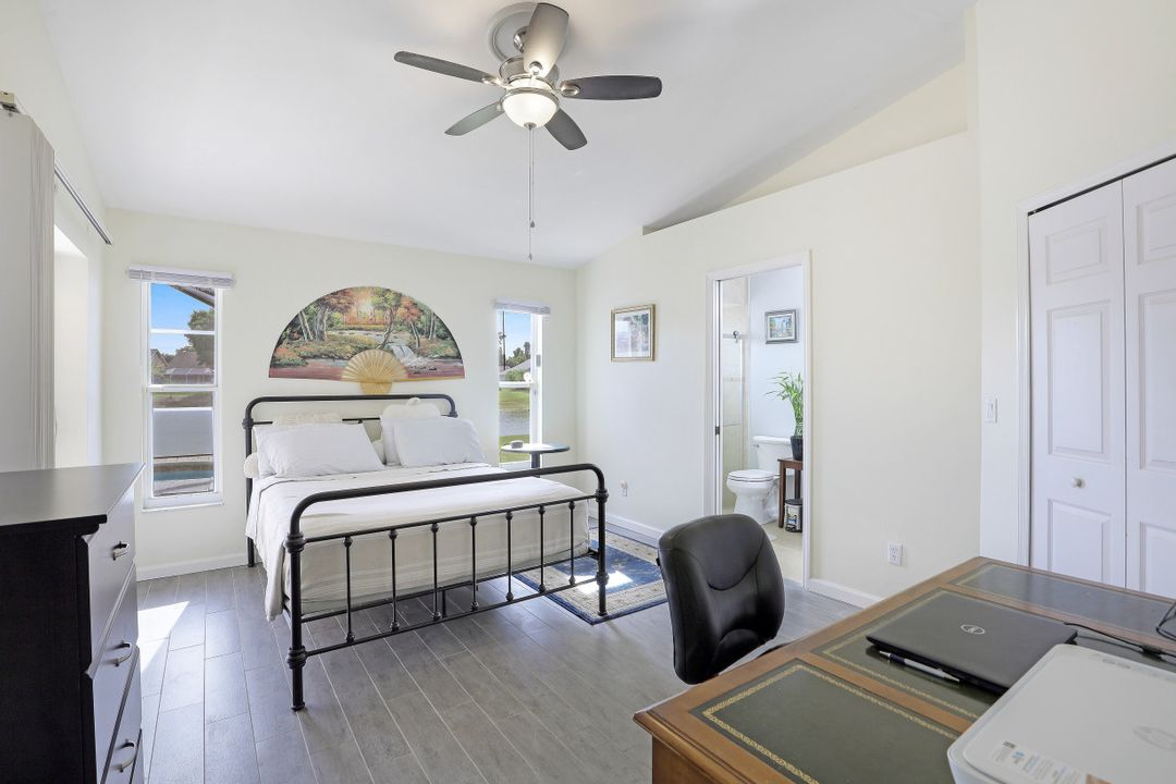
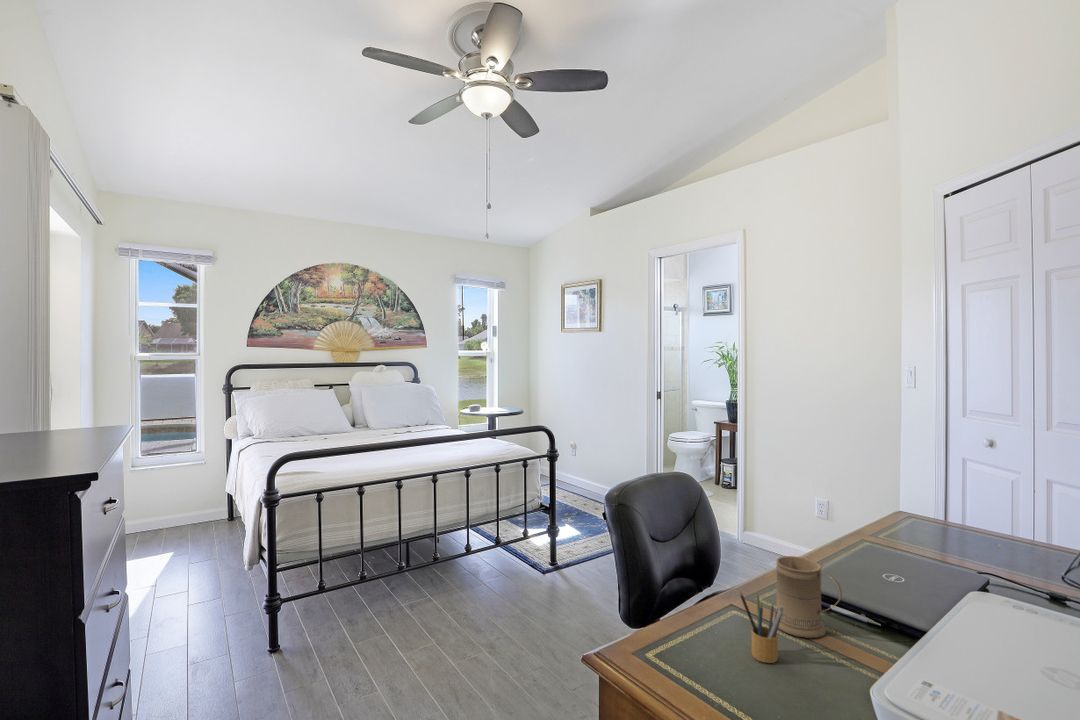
+ mug [772,555,843,639]
+ pencil box [739,591,784,664]
